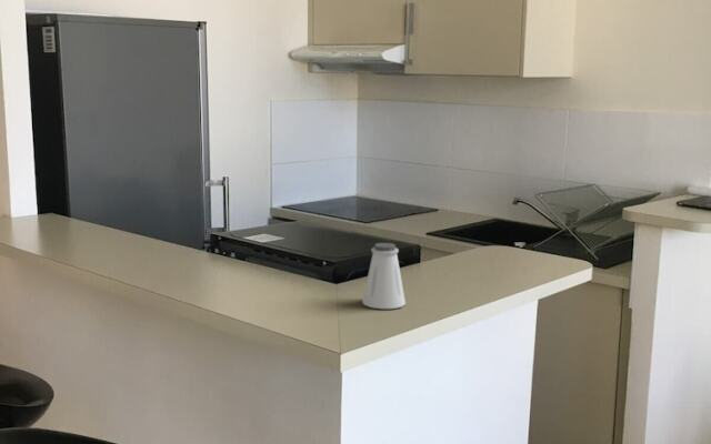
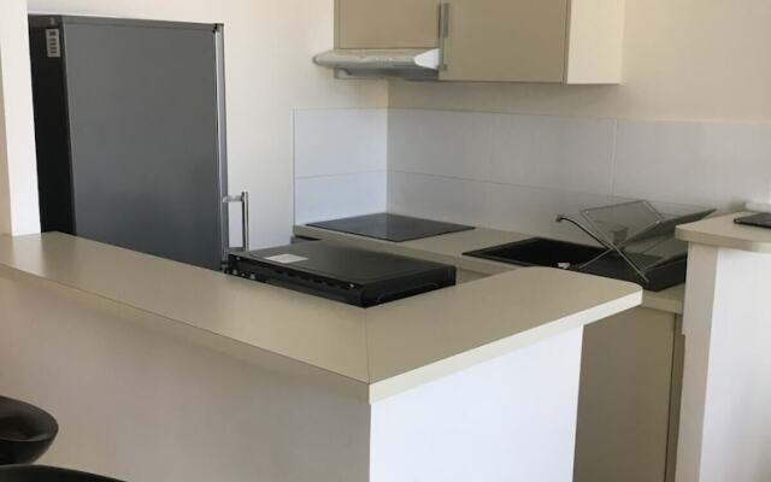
- saltshaker [361,242,407,310]
